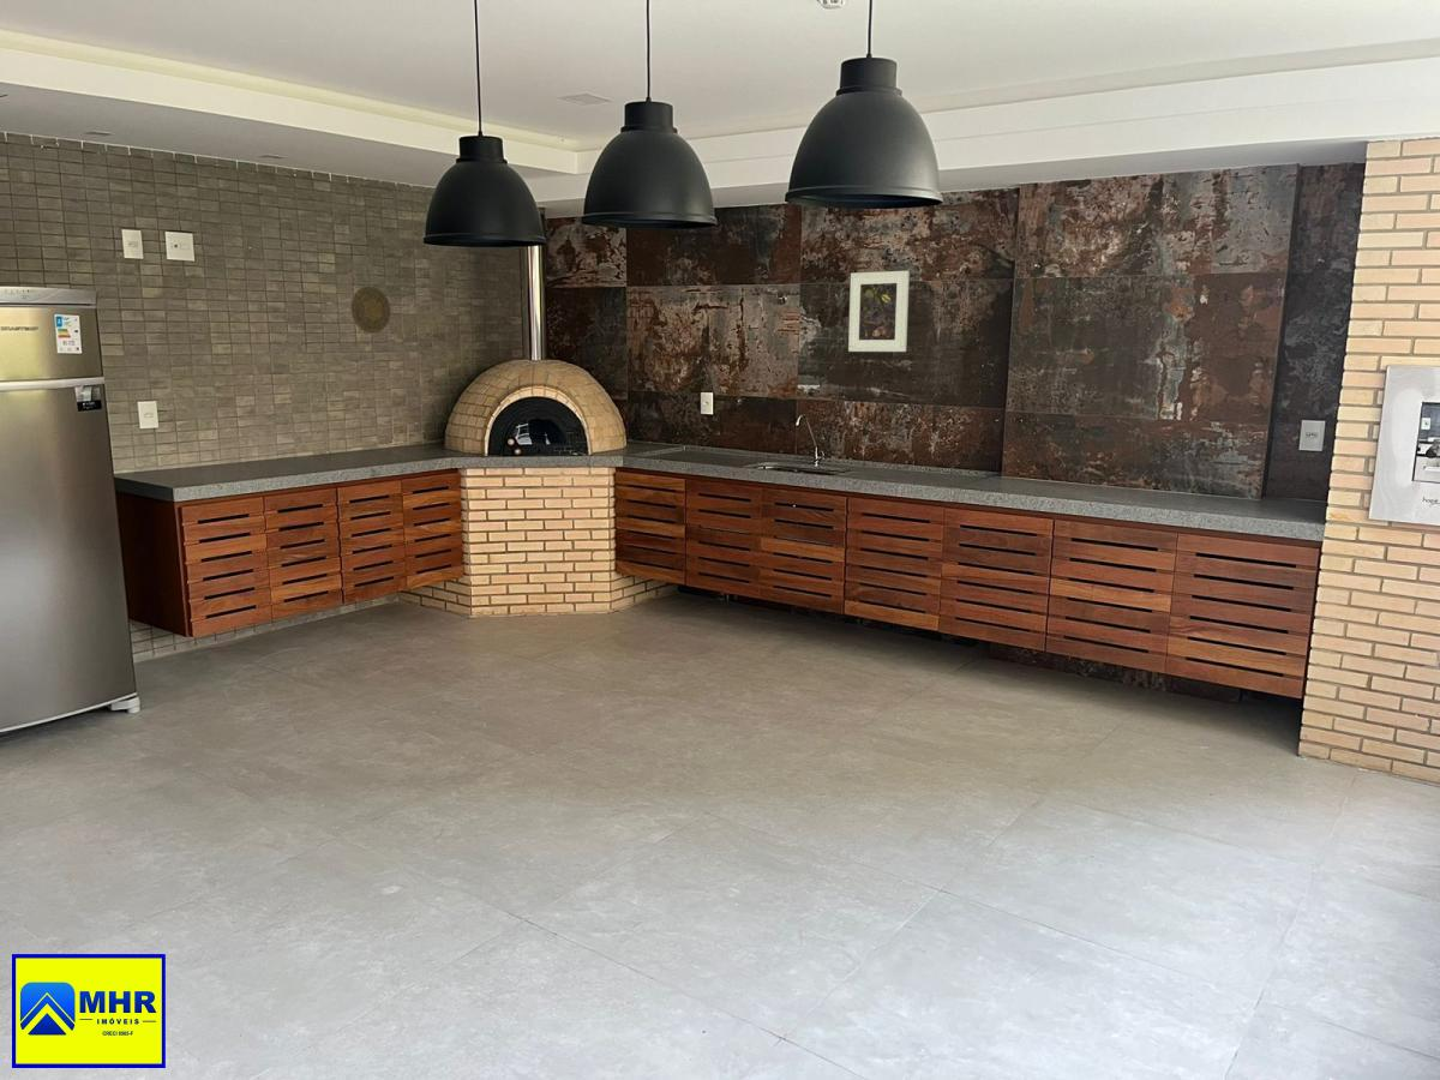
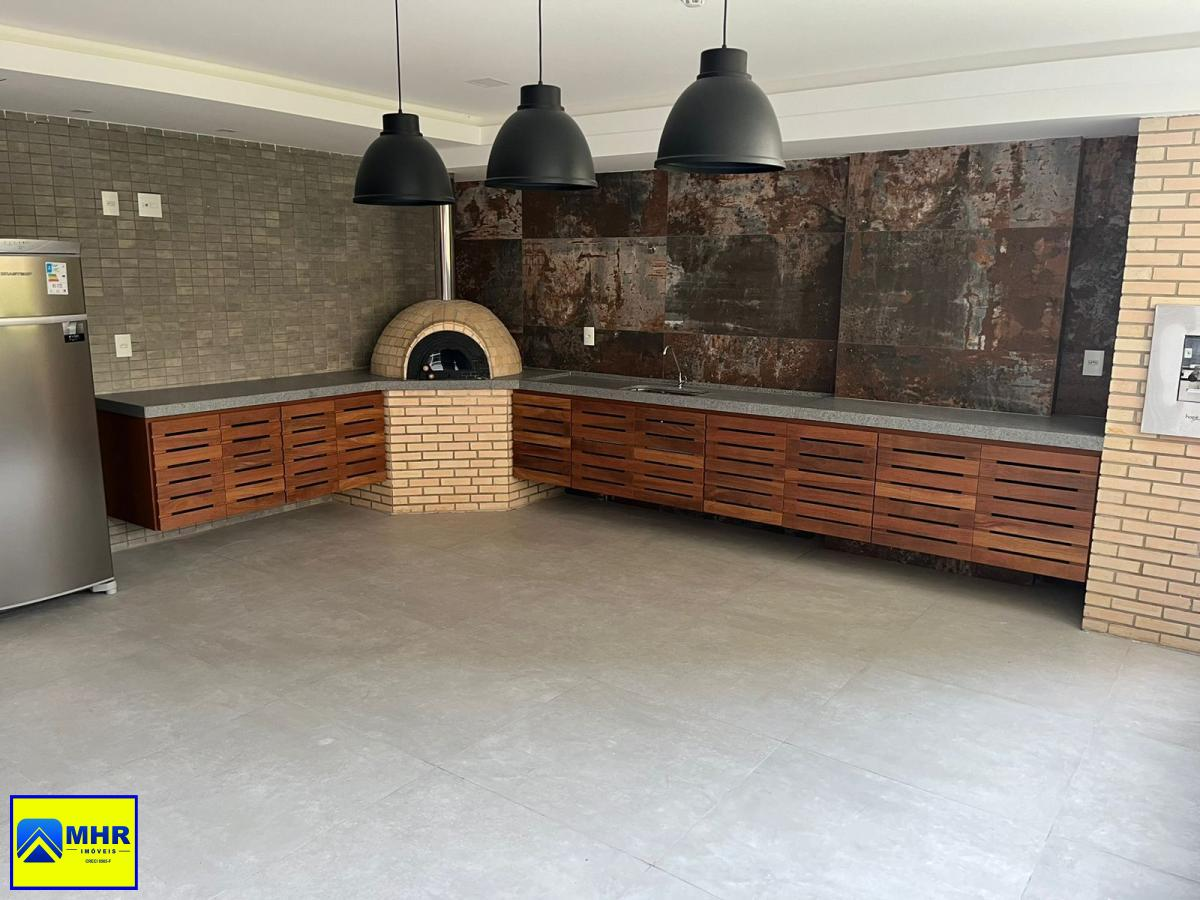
- decorative plate [349,284,392,335]
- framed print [847,270,911,353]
